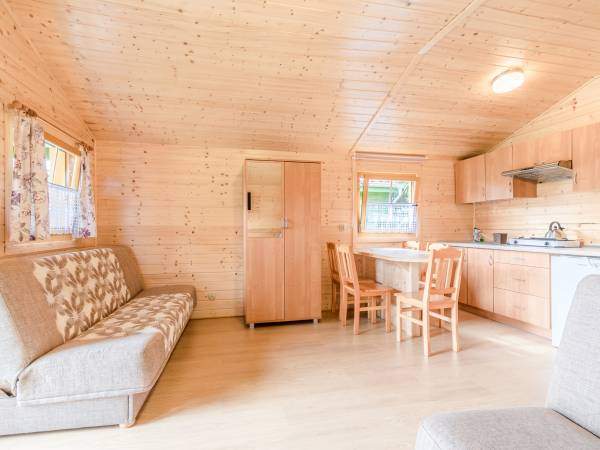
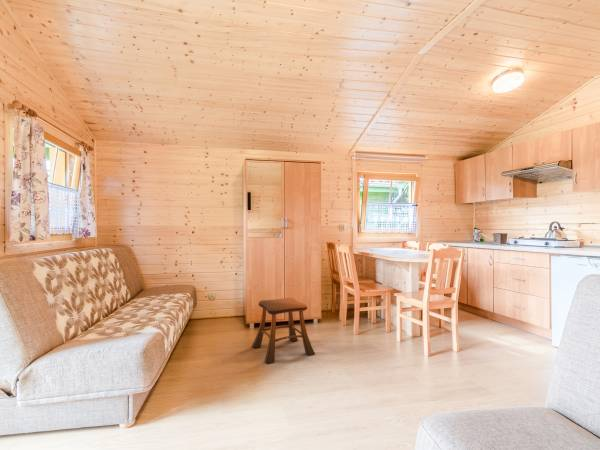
+ stool [251,297,316,365]
